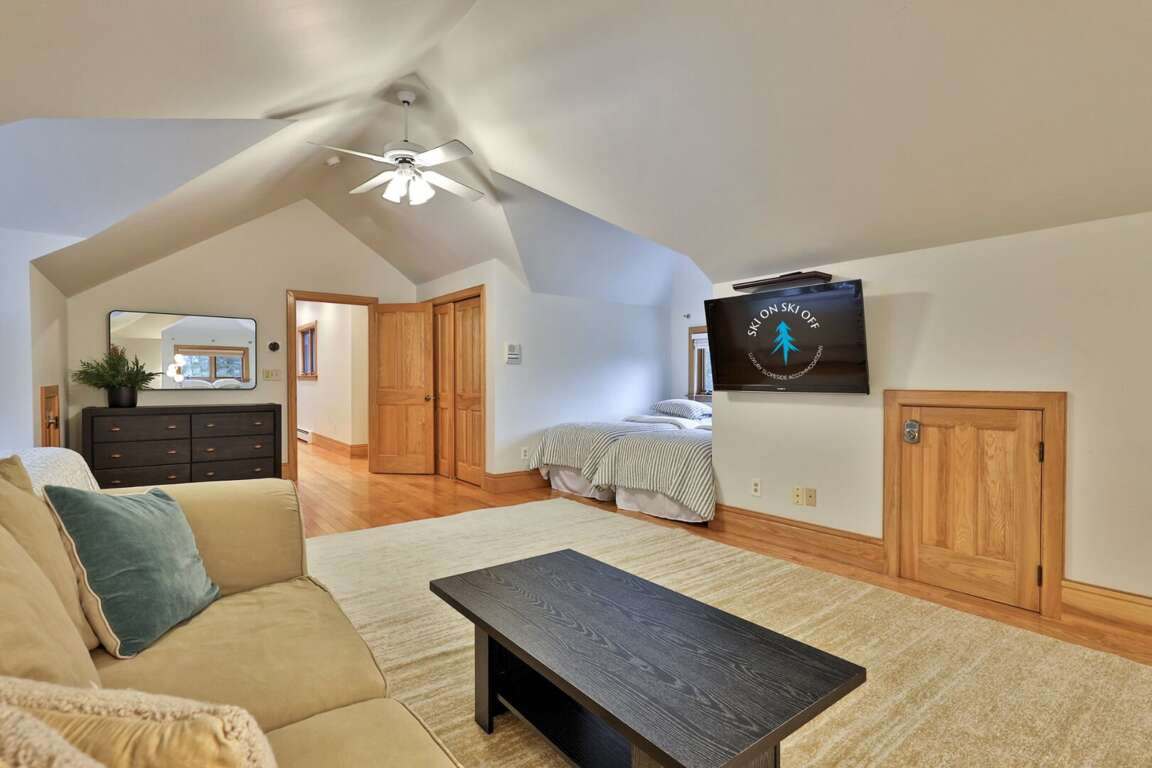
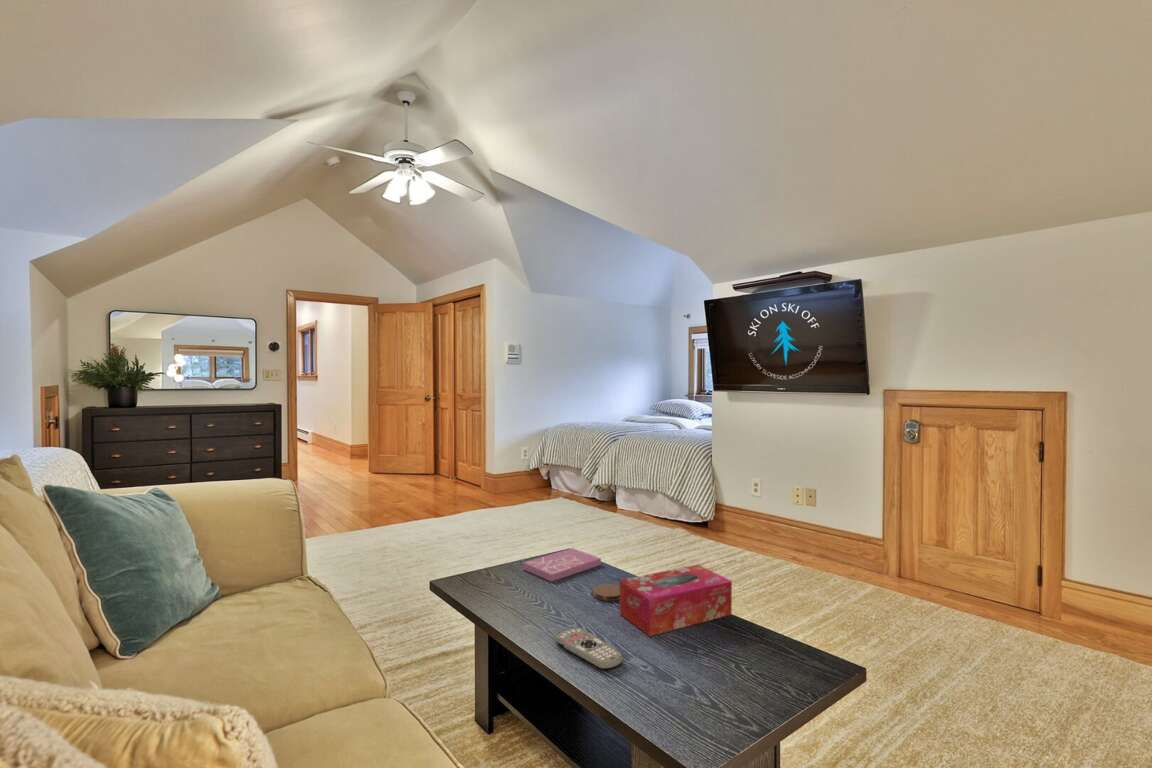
+ coaster [592,583,620,602]
+ tissue box [619,564,733,637]
+ remote control [554,627,624,671]
+ book [522,547,602,583]
